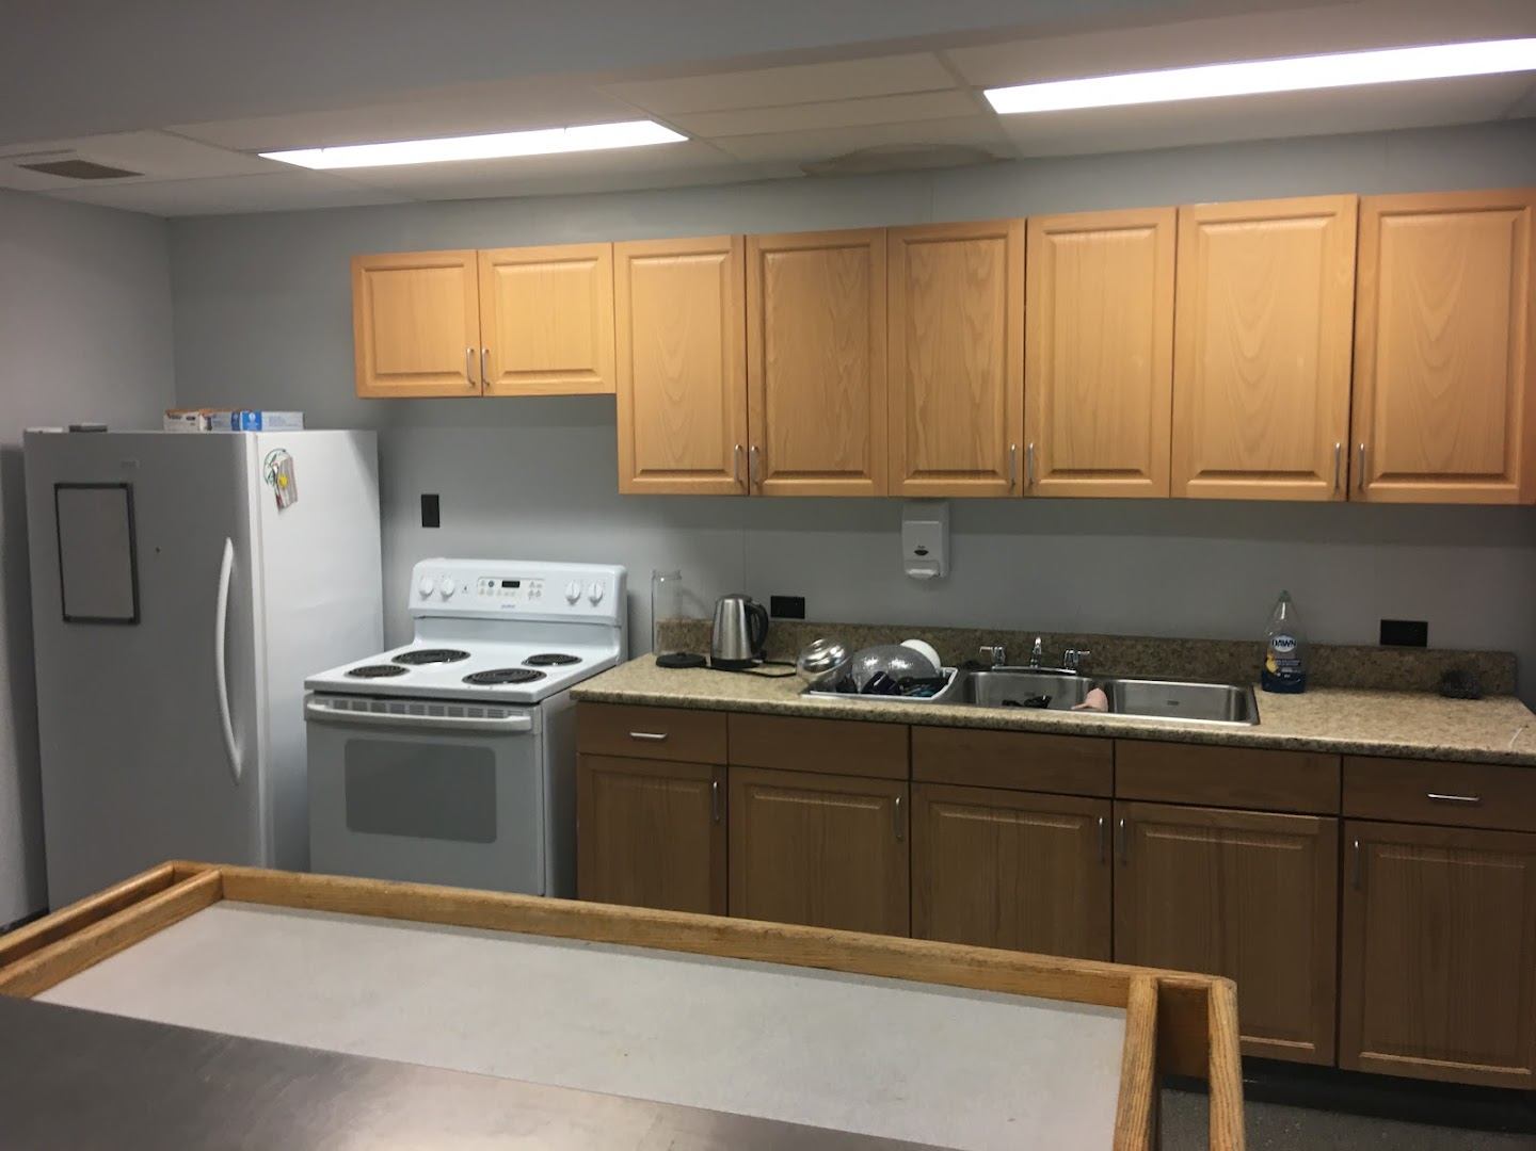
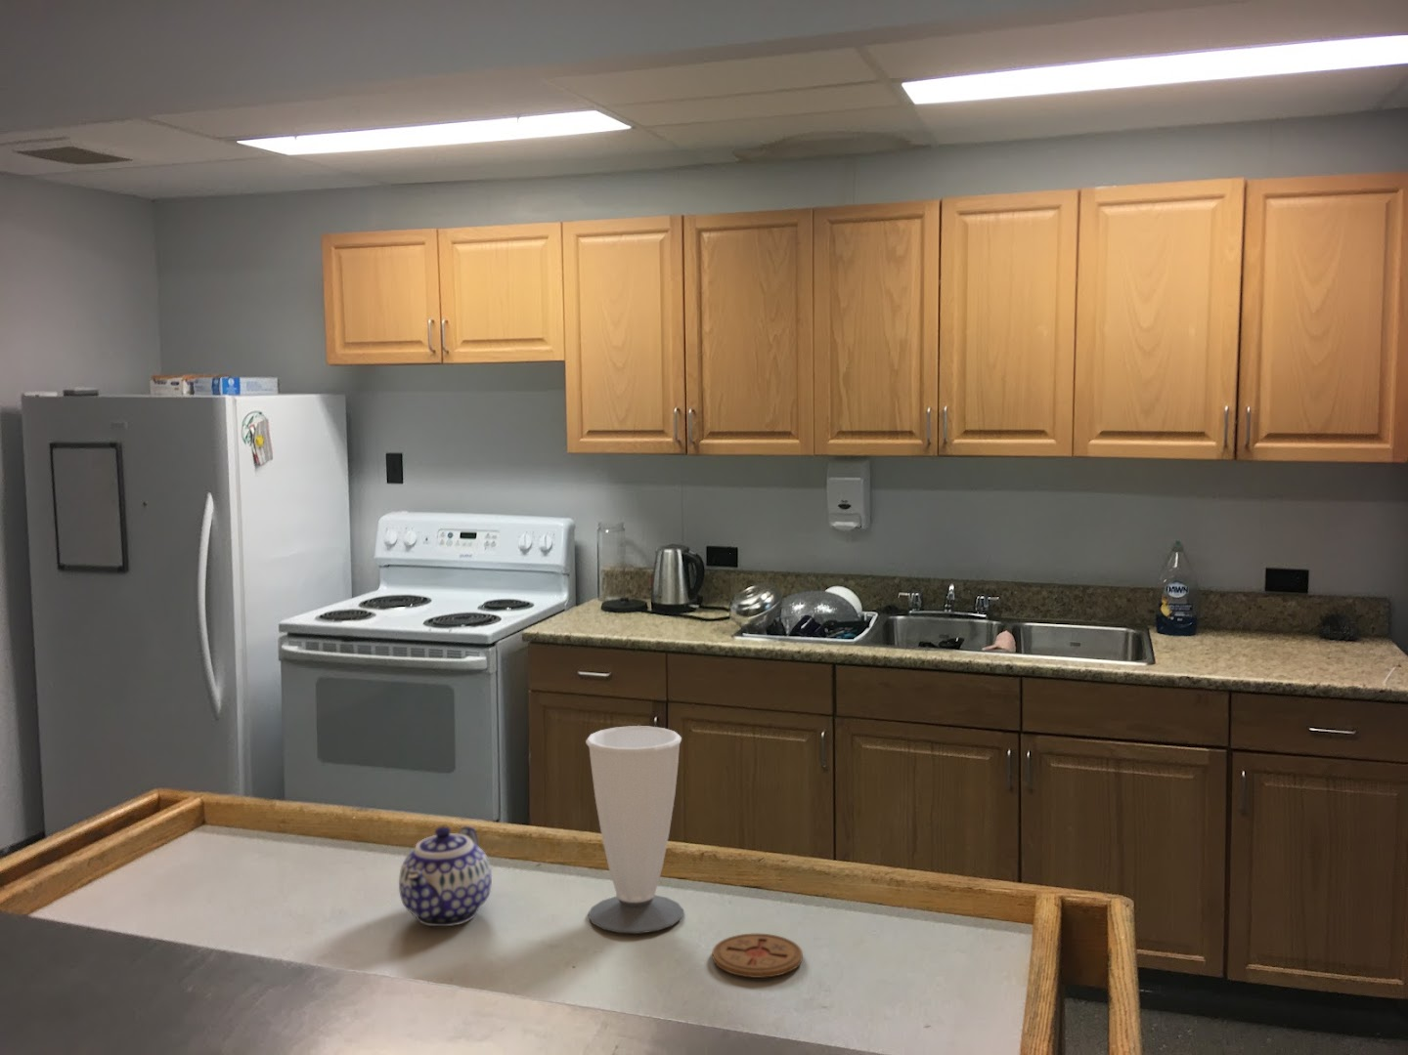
+ teapot [398,826,492,928]
+ cup [584,725,684,935]
+ coaster [711,933,804,979]
